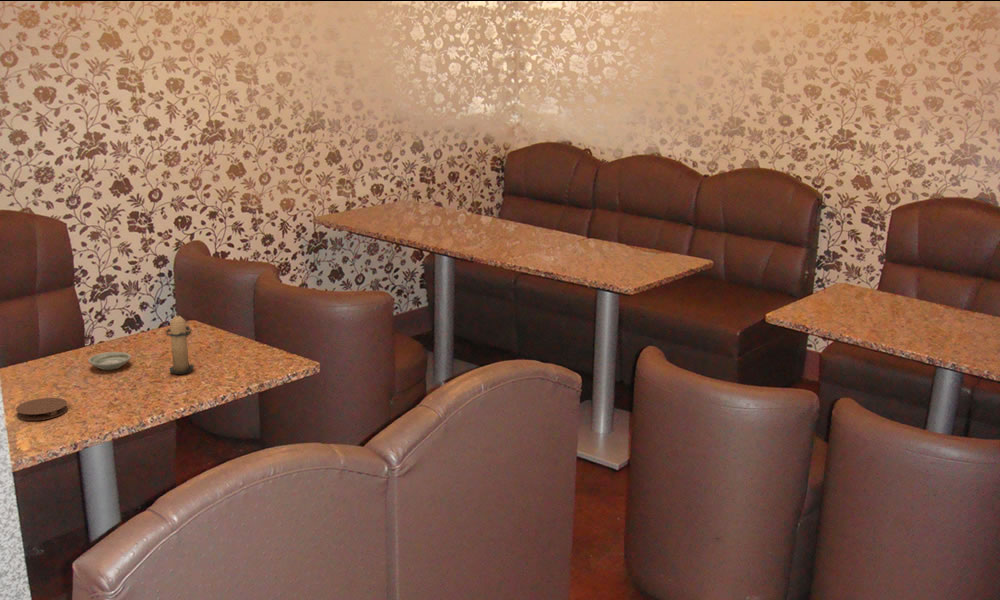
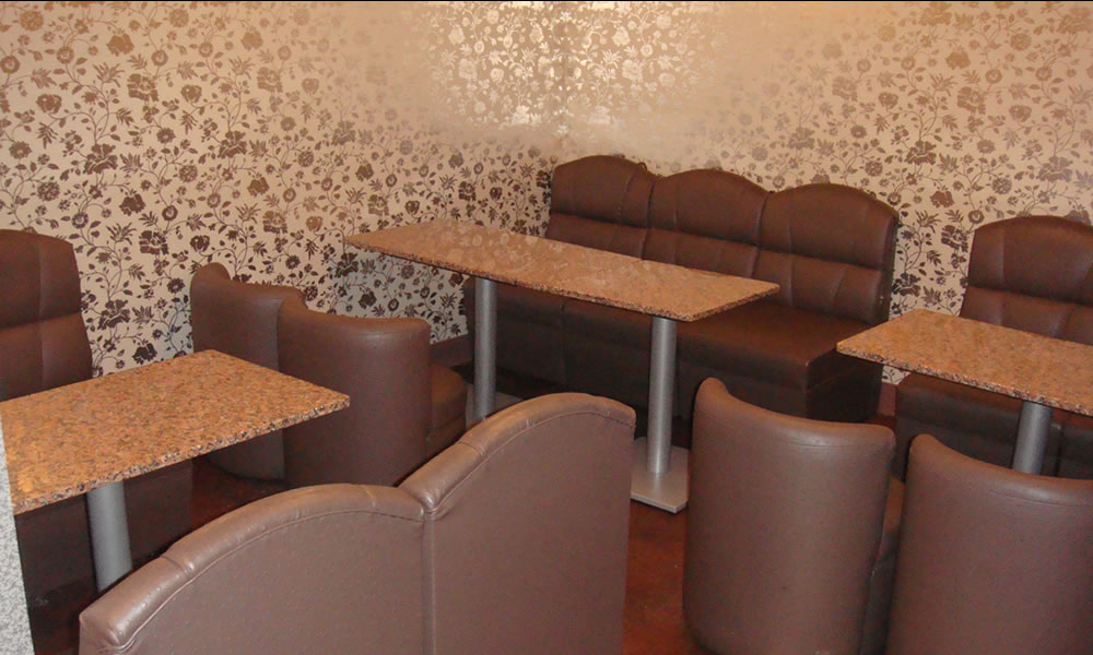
- saucer [87,351,132,371]
- coaster [15,397,69,421]
- candle [164,311,195,375]
